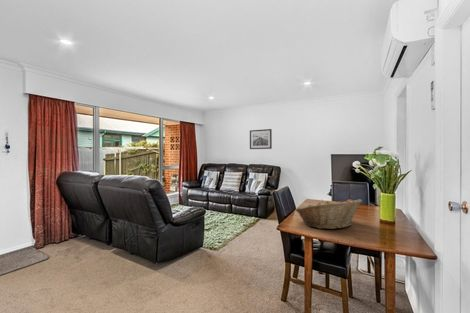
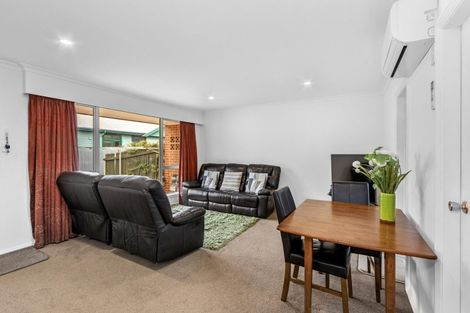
- fruit basket [294,198,363,230]
- wall art [249,128,273,150]
